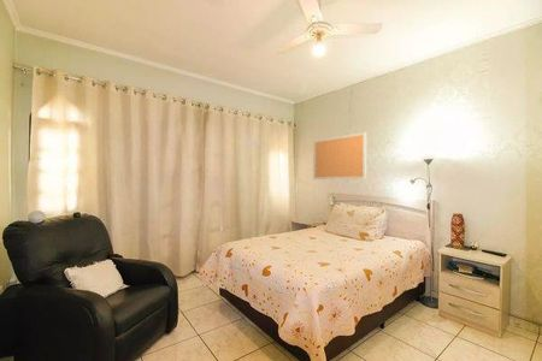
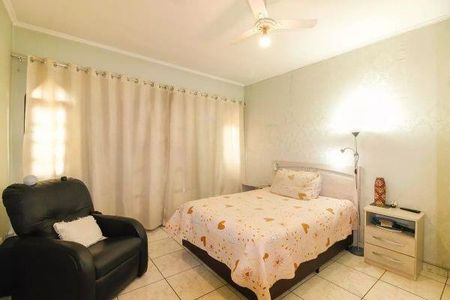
- bulletin board [312,131,367,180]
